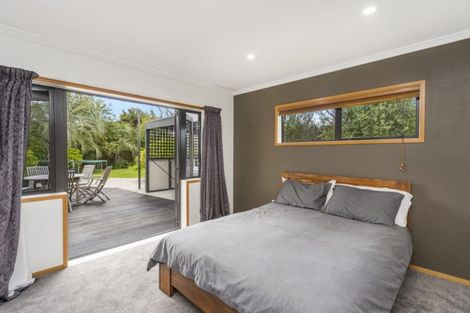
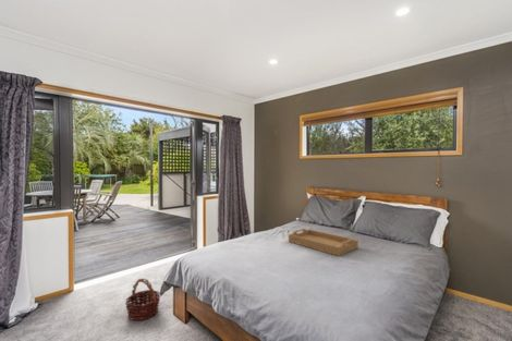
+ basket [124,278,161,321]
+ serving tray [288,228,359,257]
